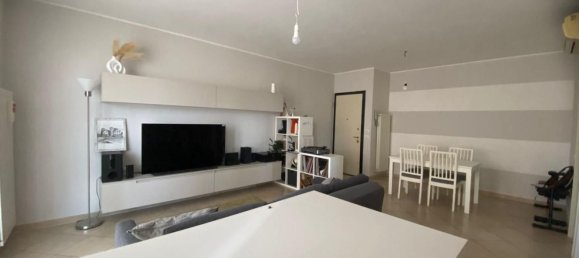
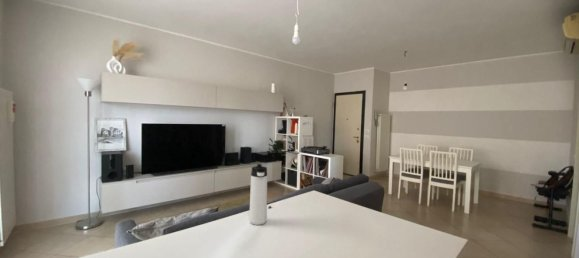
+ thermos bottle [248,163,268,226]
